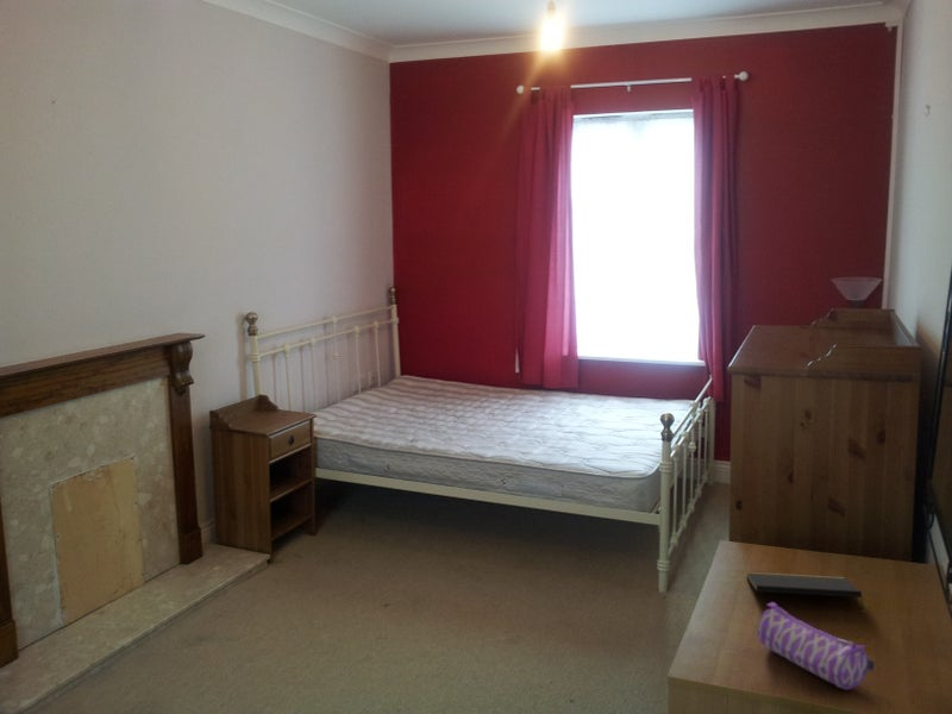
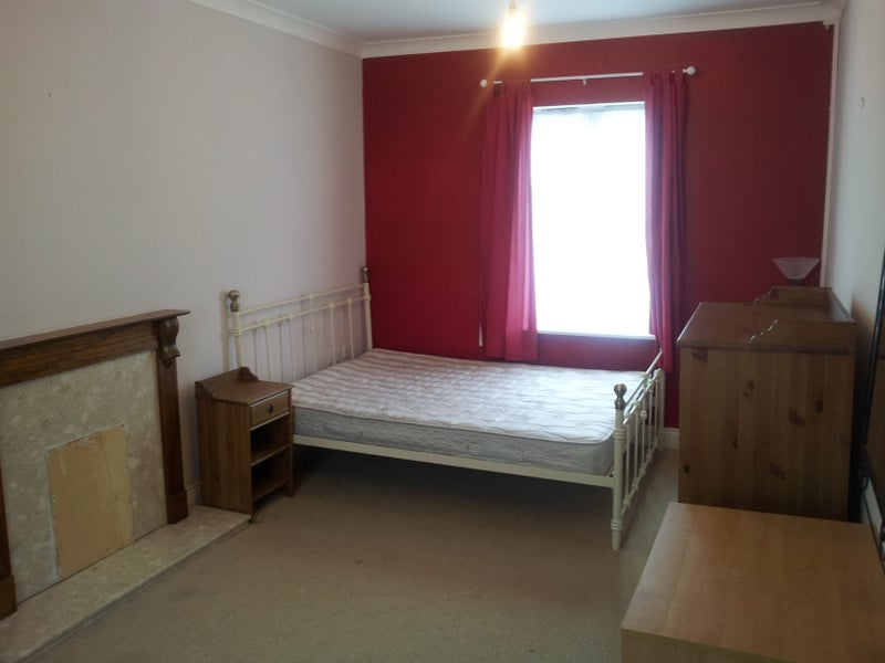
- pencil case [756,601,876,691]
- notepad [745,570,864,609]
